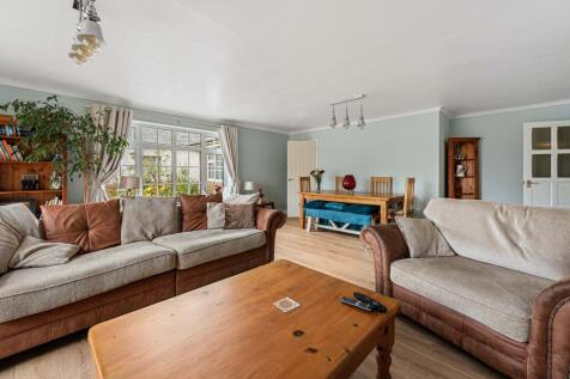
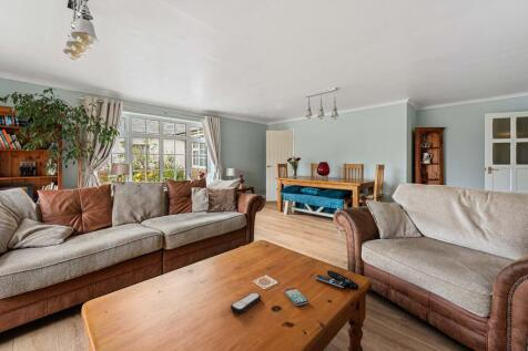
+ smartphone [283,287,309,307]
+ remote control [230,291,262,314]
